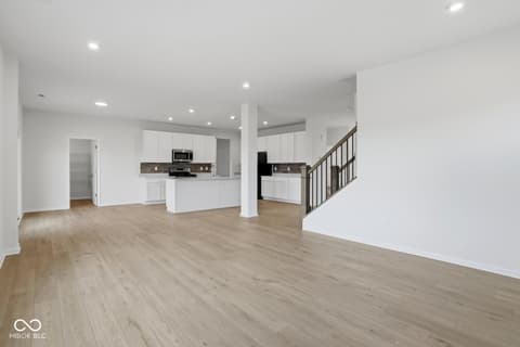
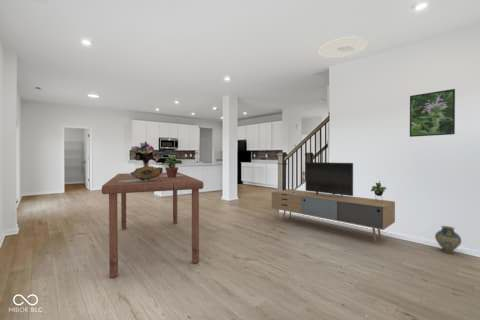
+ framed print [409,88,456,138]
+ bouquet [130,141,164,180]
+ table [101,171,205,279]
+ ceiling light [318,36,369,59]
+ media console [271,161,396,242]
+ ceramic jug [434,225,462,255]
+ potted plant [163,153,183,177]
